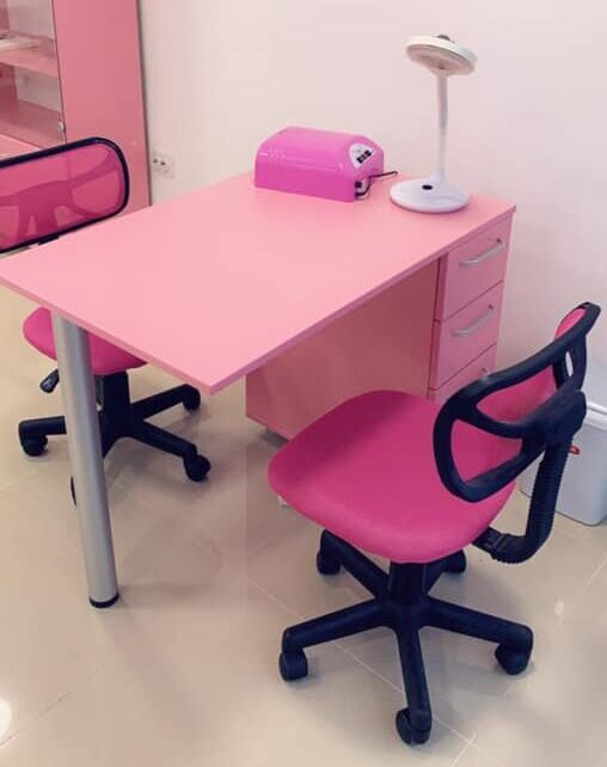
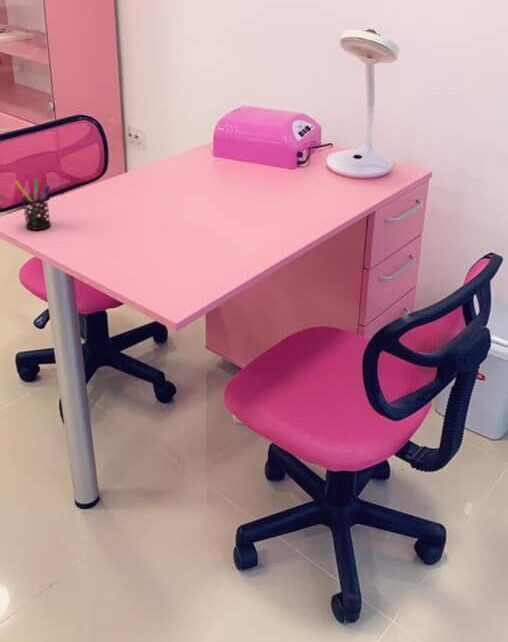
+ pen holder [14,175,52,231]
